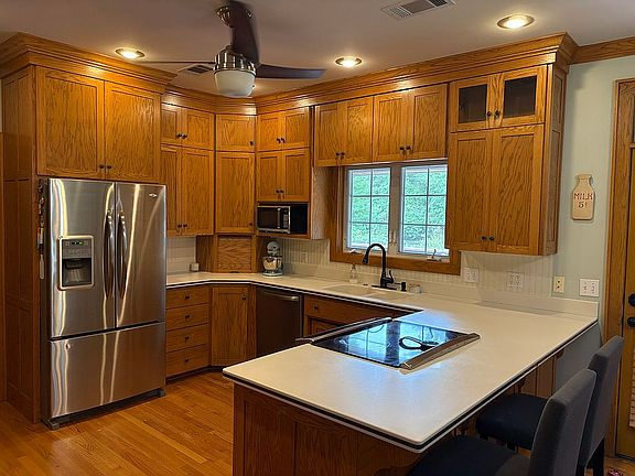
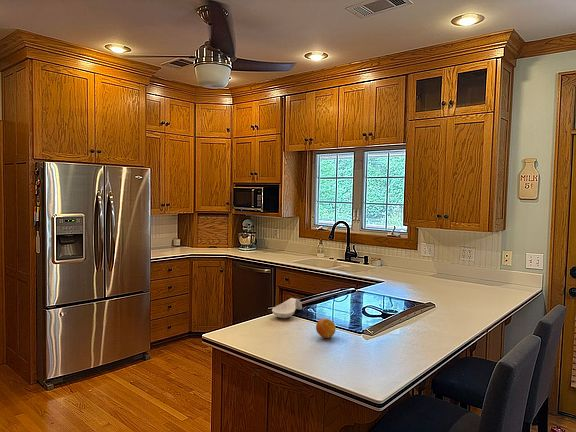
+ fruit [315,318,337,339]
+ spoon rest [271,297,303,319]
